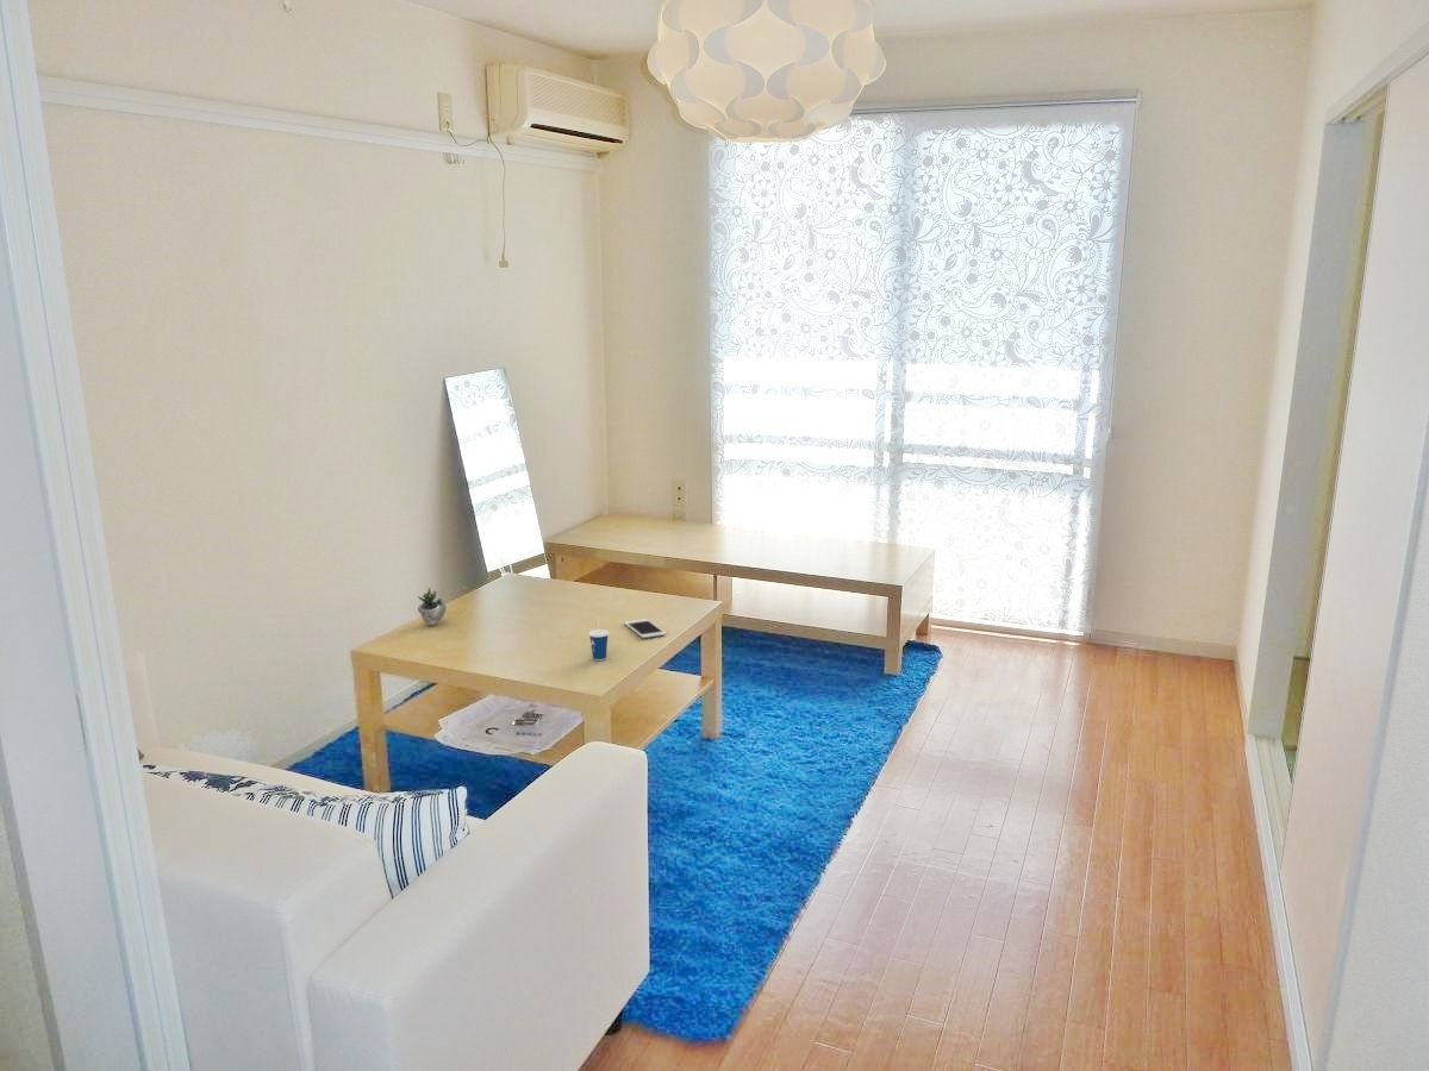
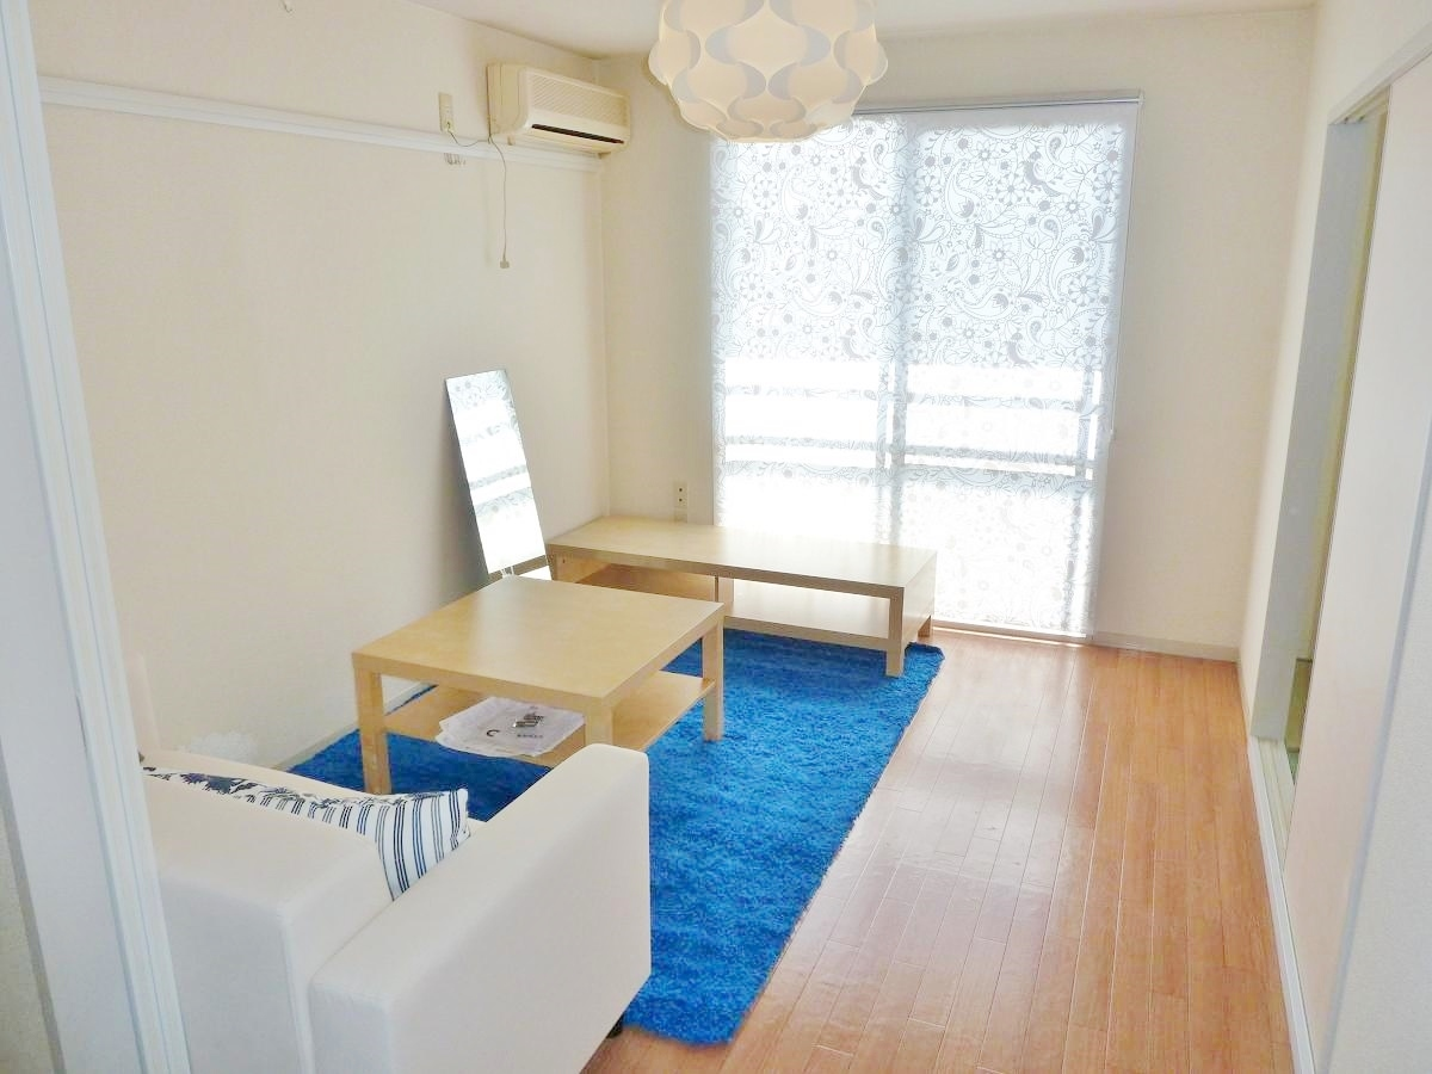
- cell phone [623,618,667,639]
- succulent plant [417,585,467,627]
- cup [588,615,610,662]
